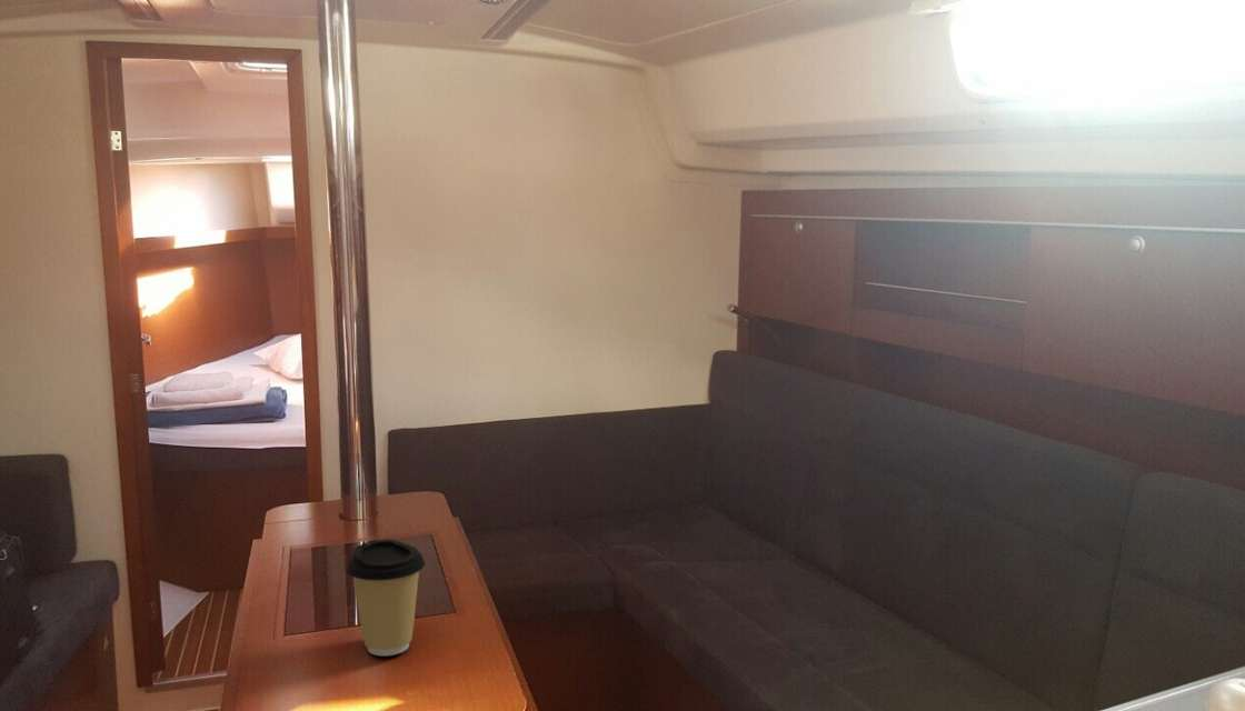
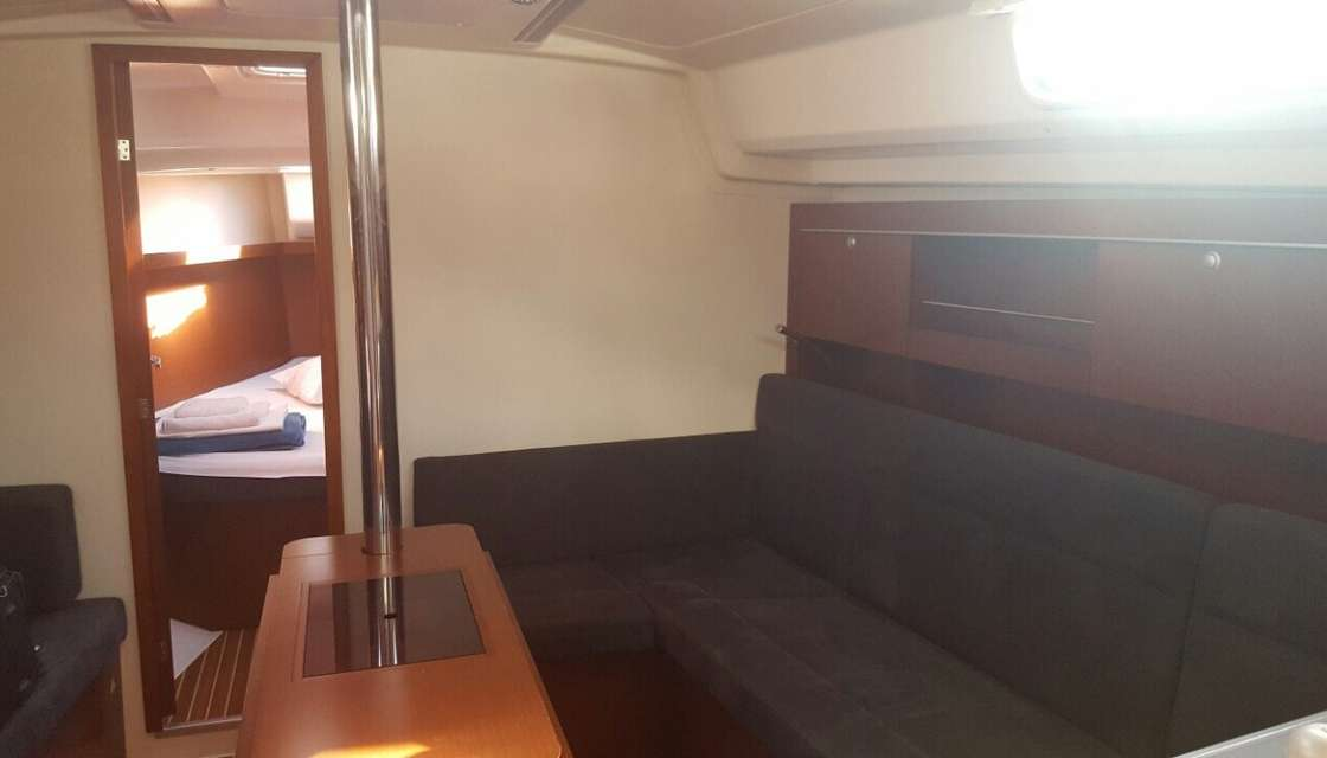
- coffee cup [345,539,426,657]
